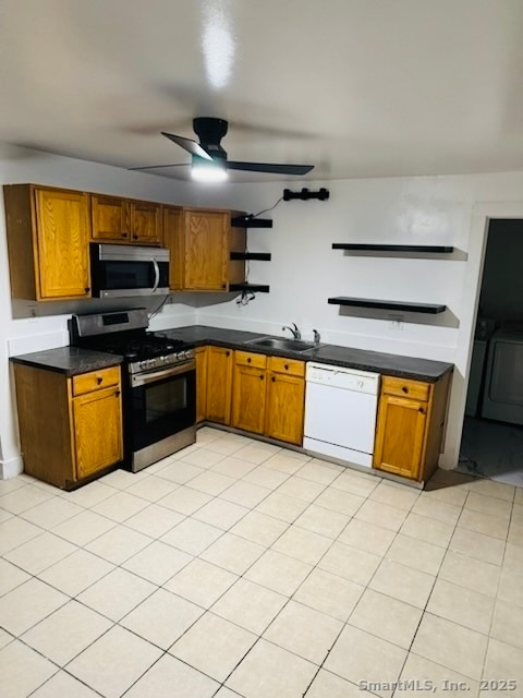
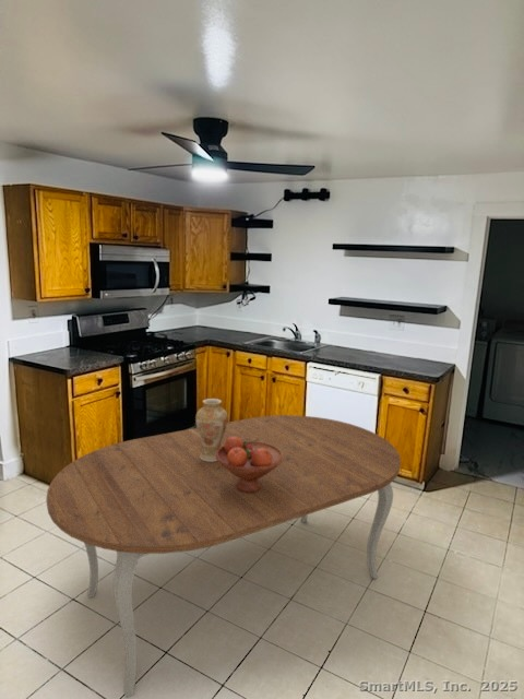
+ vase [194,398,228,462]
+ dining table [45,414,402,699]
+ fruit bowl [215,436,284,493]
